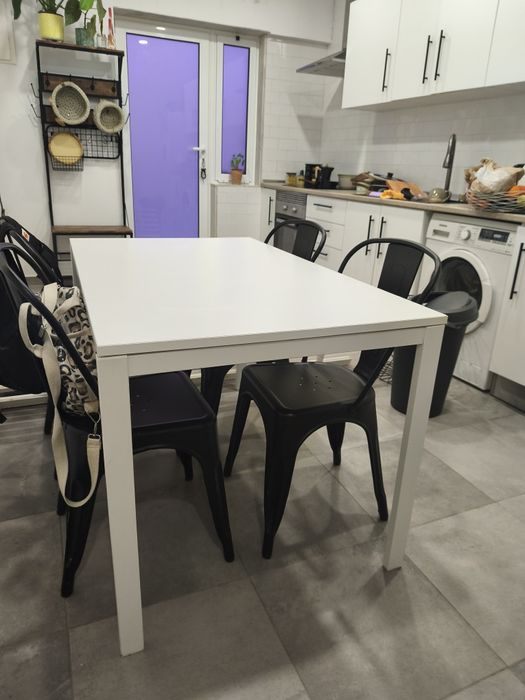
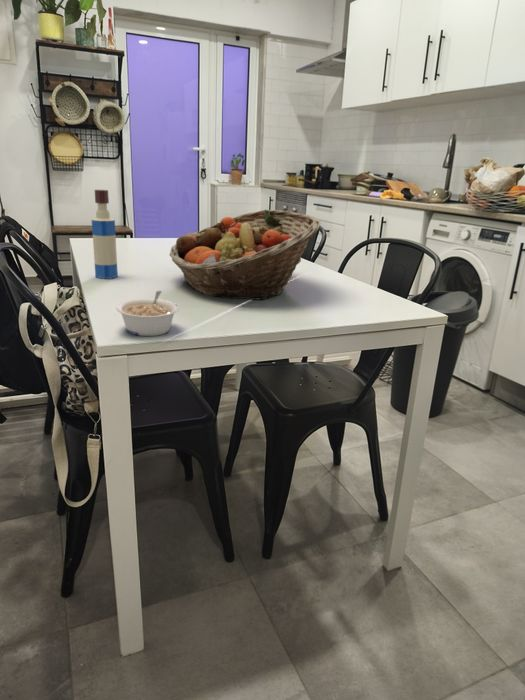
+ legume [115,290,180,337]
+ tequila bottle [90,189,119,280]
+ fruit basket [169,209,321,301]
